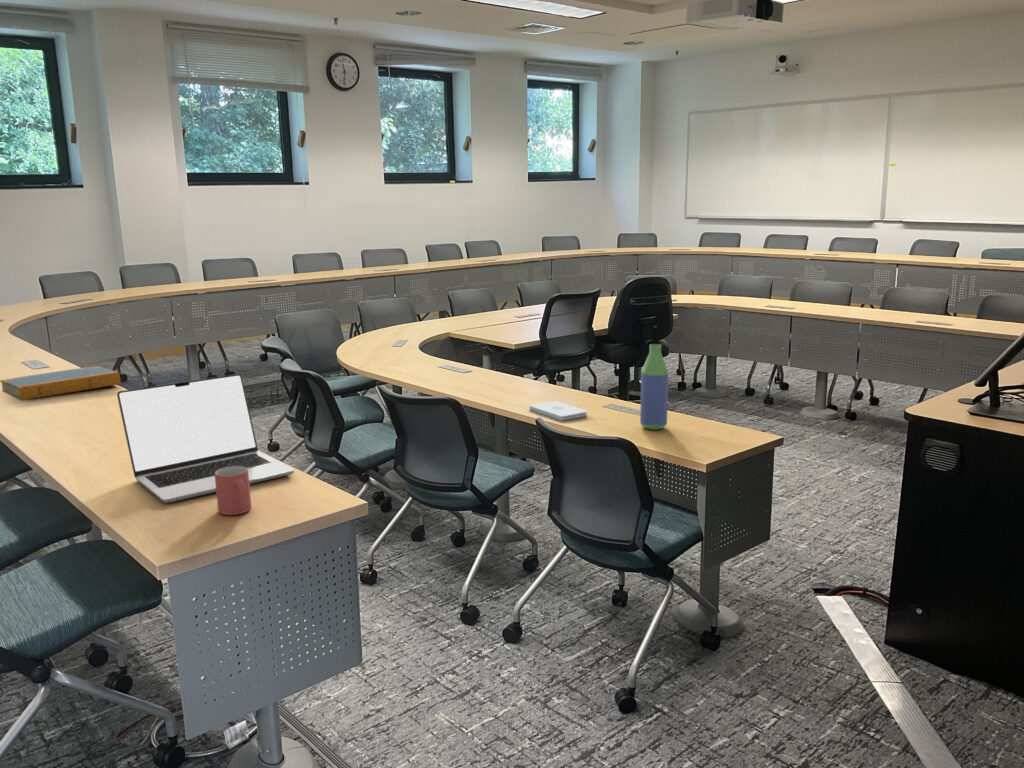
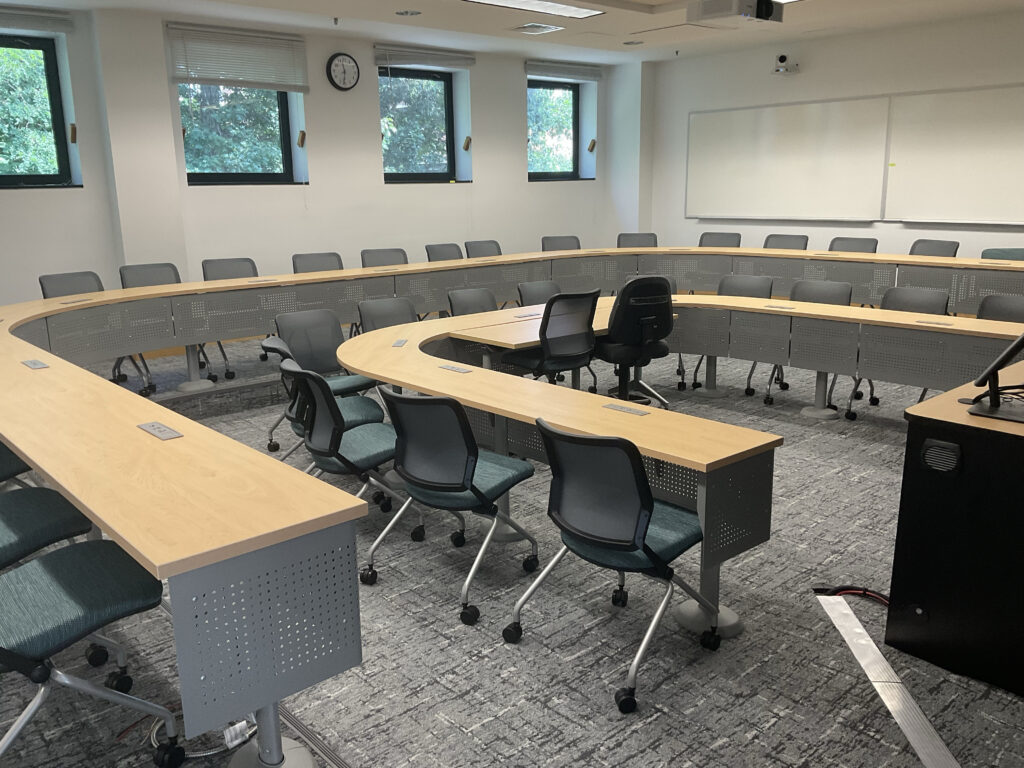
- notepad [529,400,588,422]
- book [0,365,122,401]
- laptop [116,373,295,504]
- bottle [639,343,669,431]
- mug [215,466,252,516]
